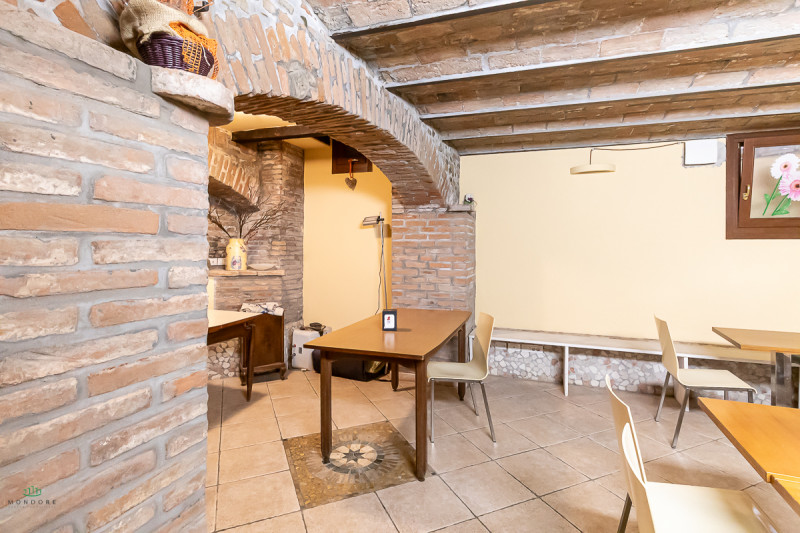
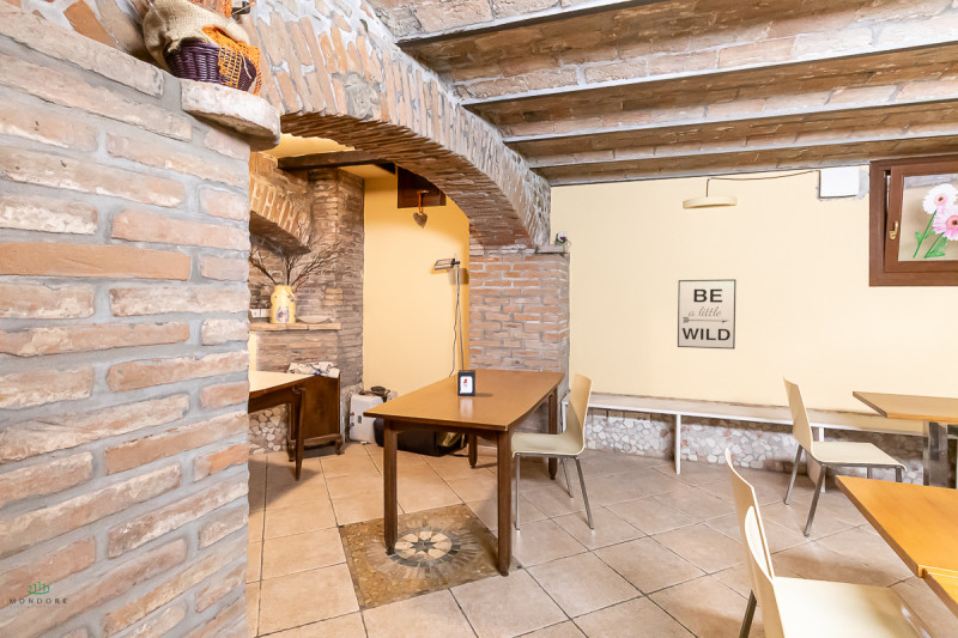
+ wall art [677,278,738,351]
